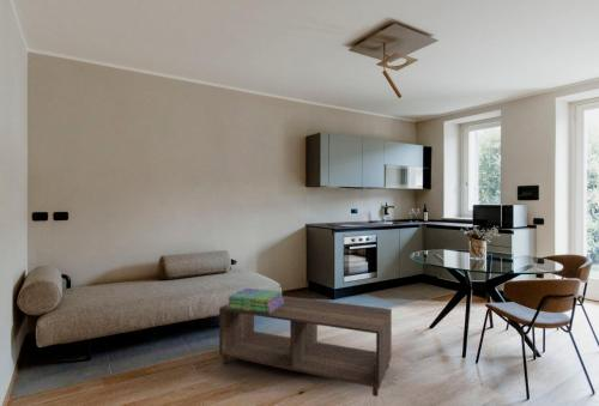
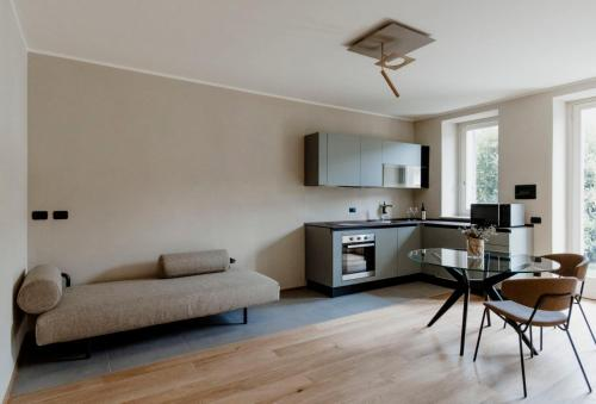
- coffee table [218,295,393,398]
- stack of books [226,287,284,314]
